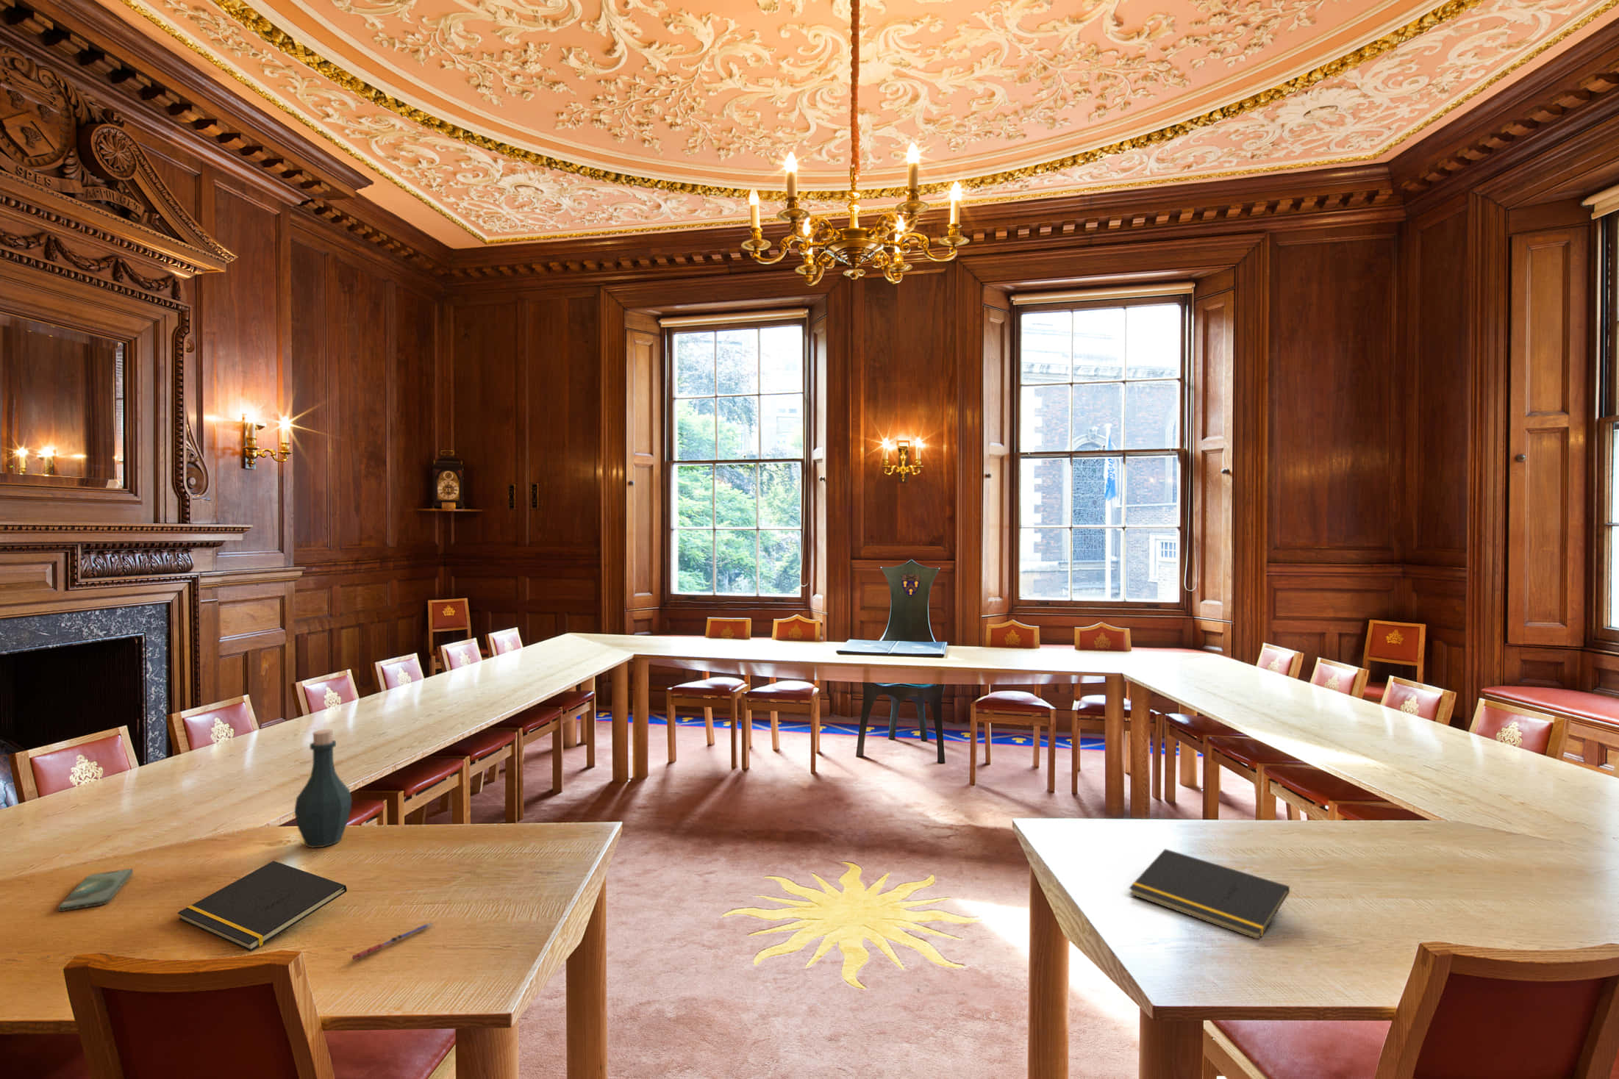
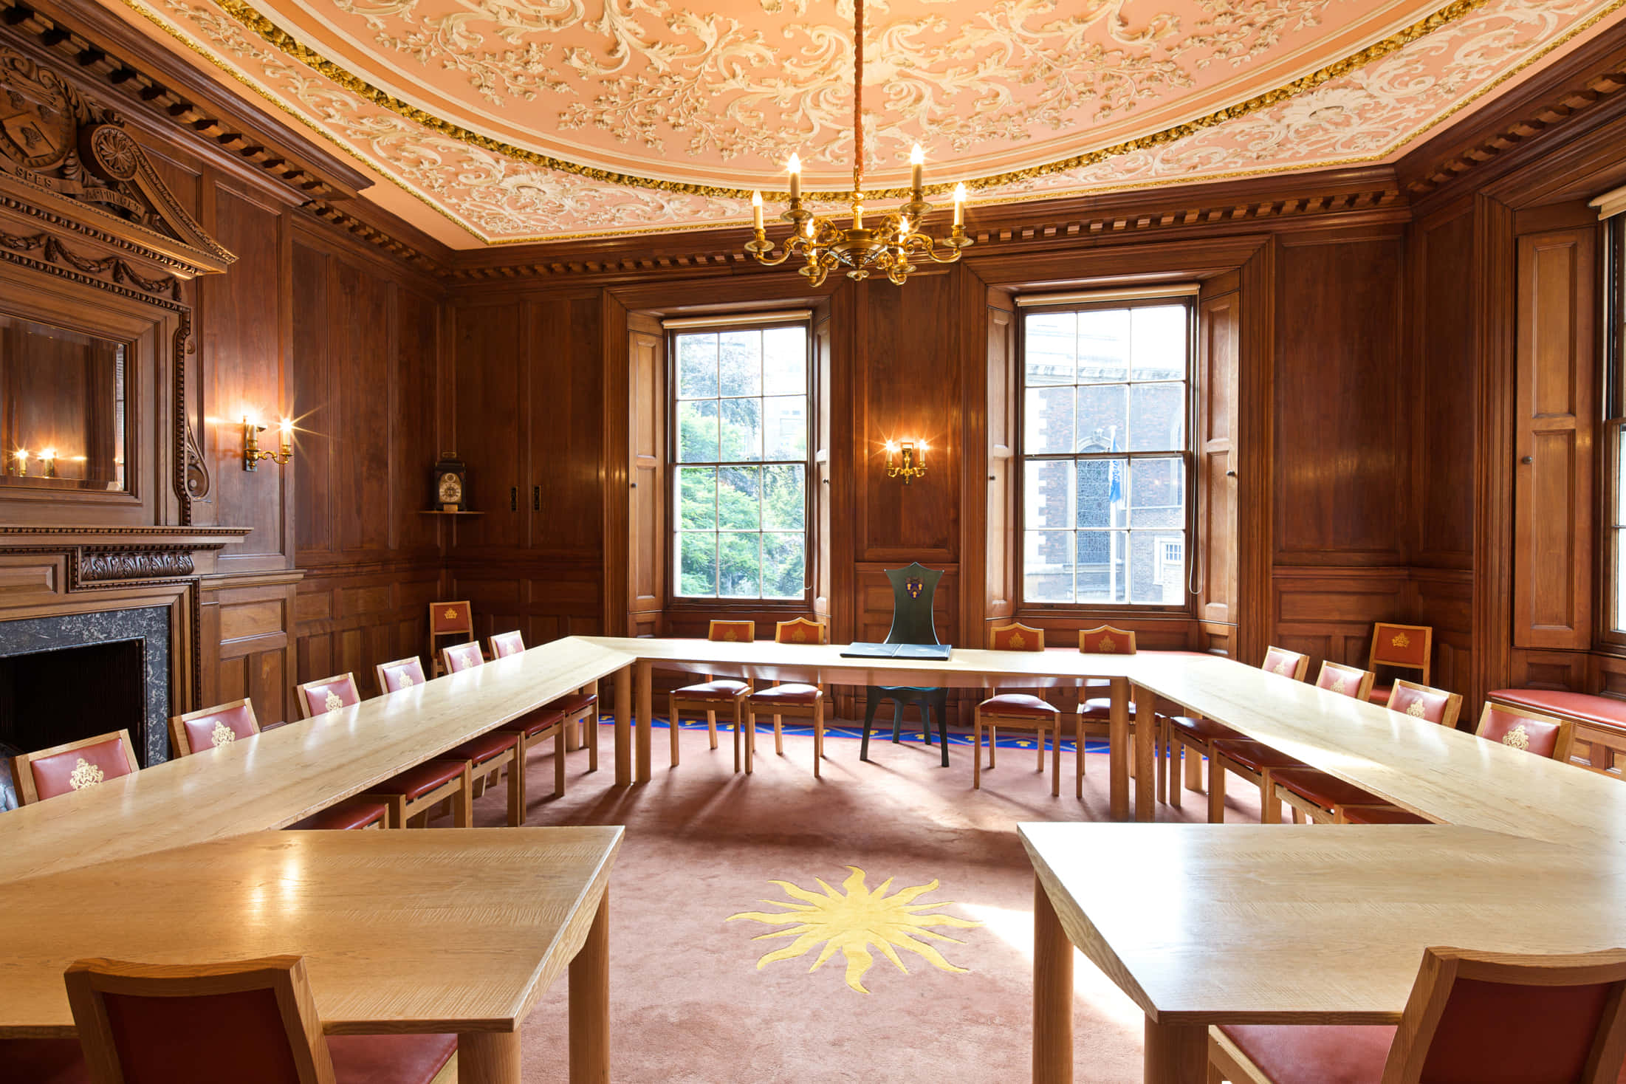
- notepad [177,860,348,951]
- pen [352,921,434,961]
- notepad [1129,848,1290,941]
- bottle [294,729,352,848]
- smartphone [58,868,134,912]
